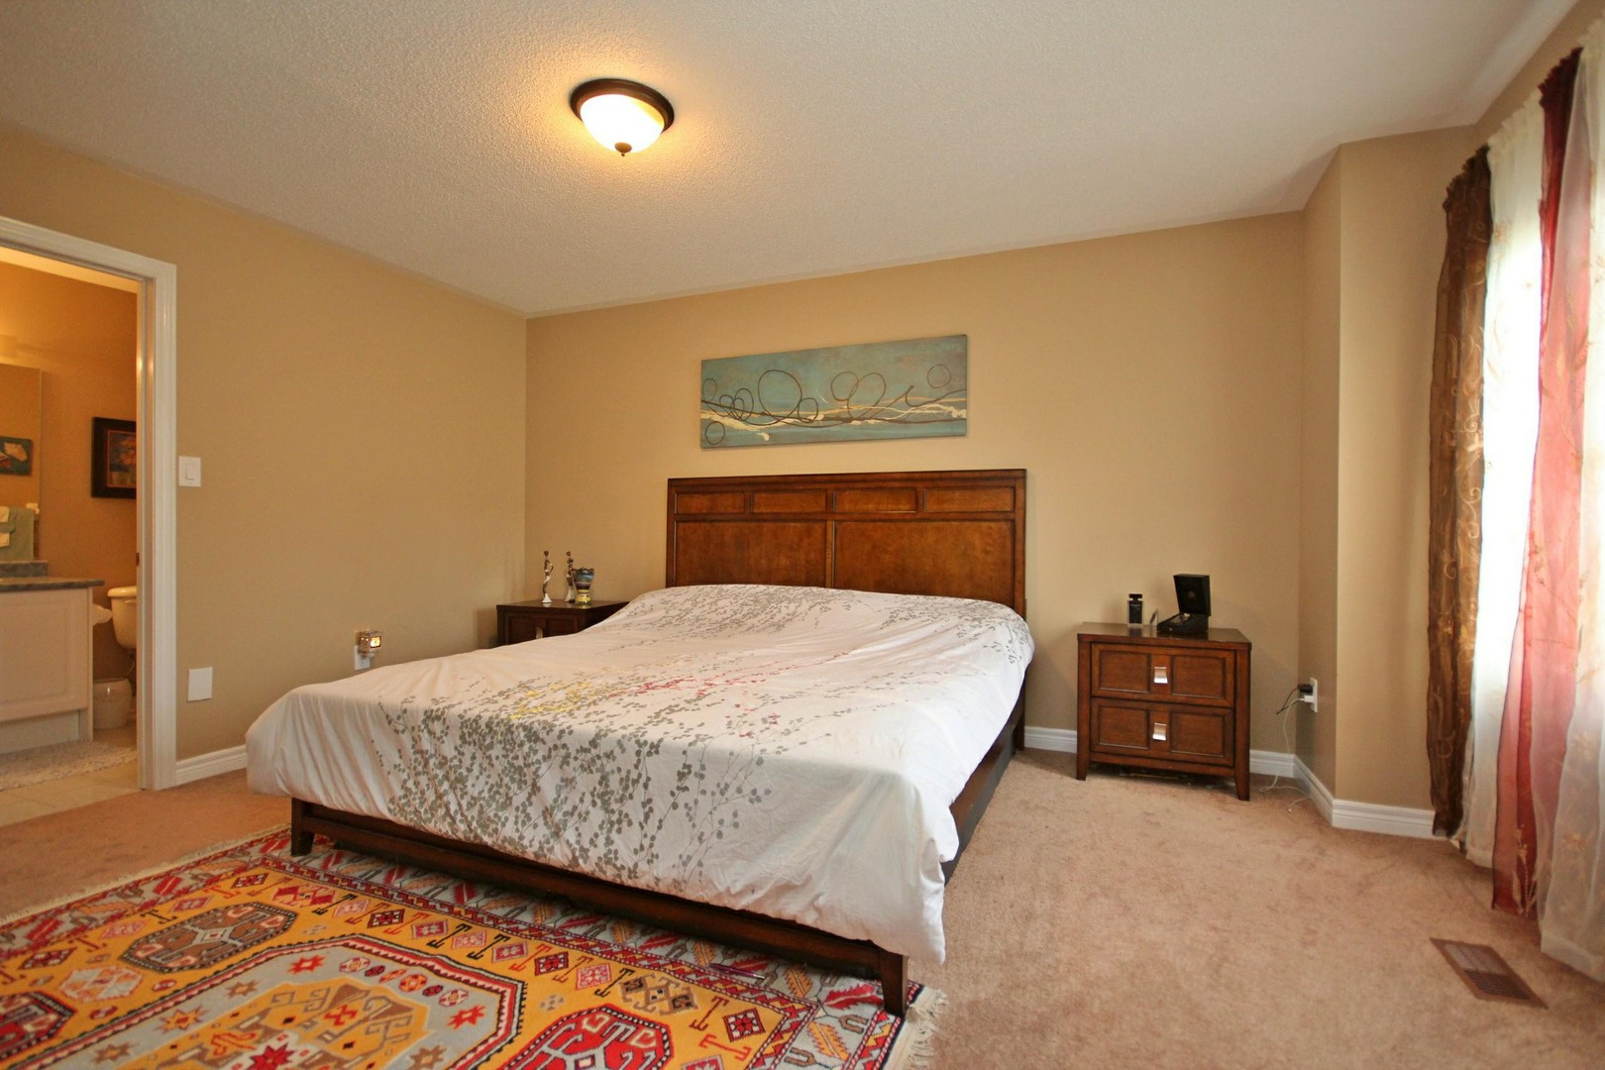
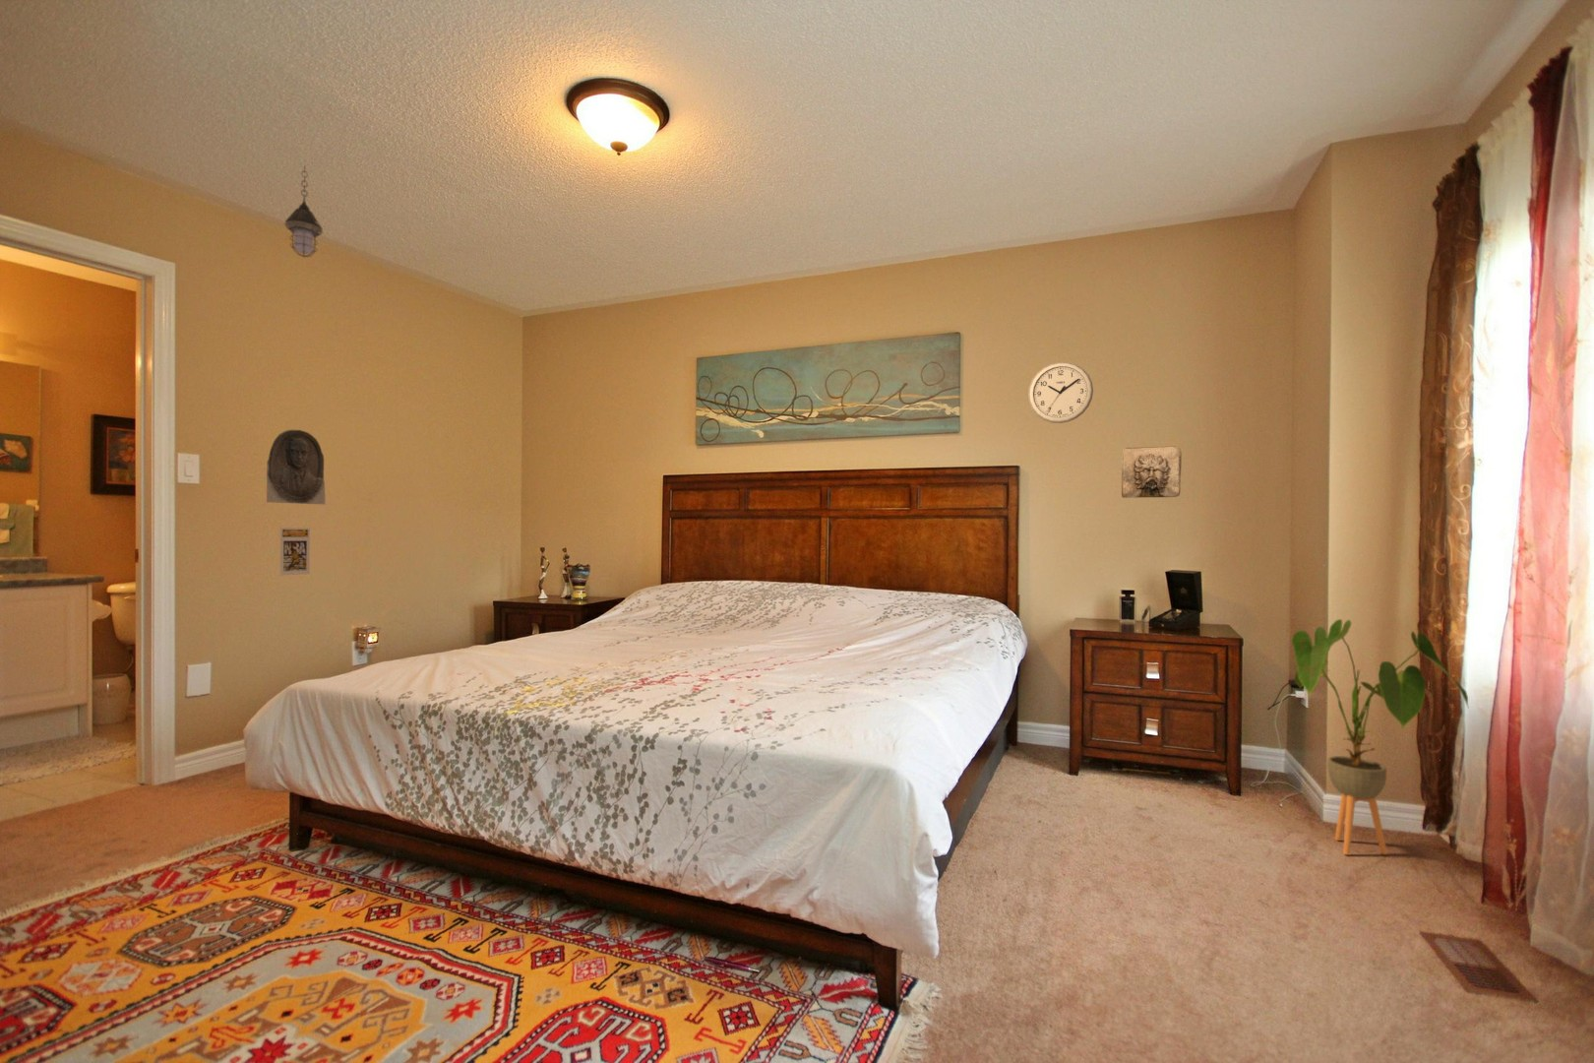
+ trading card display case [280,527,311,577]
+ wall relief [1121,446,1182,499]
+ hanging lantern [283,165,324,257]
+ wall clock [1027,361,1095,425]
+ portrait relief [266,429,326,505]
+ house plant [1290,618,1469,857]
